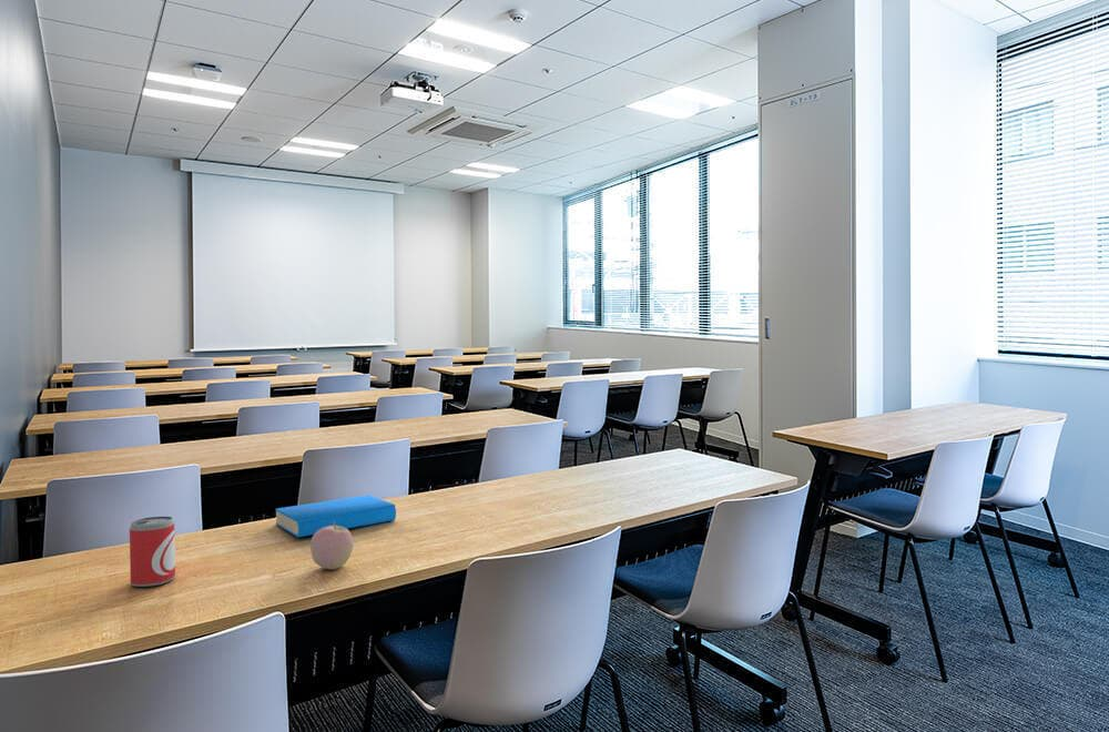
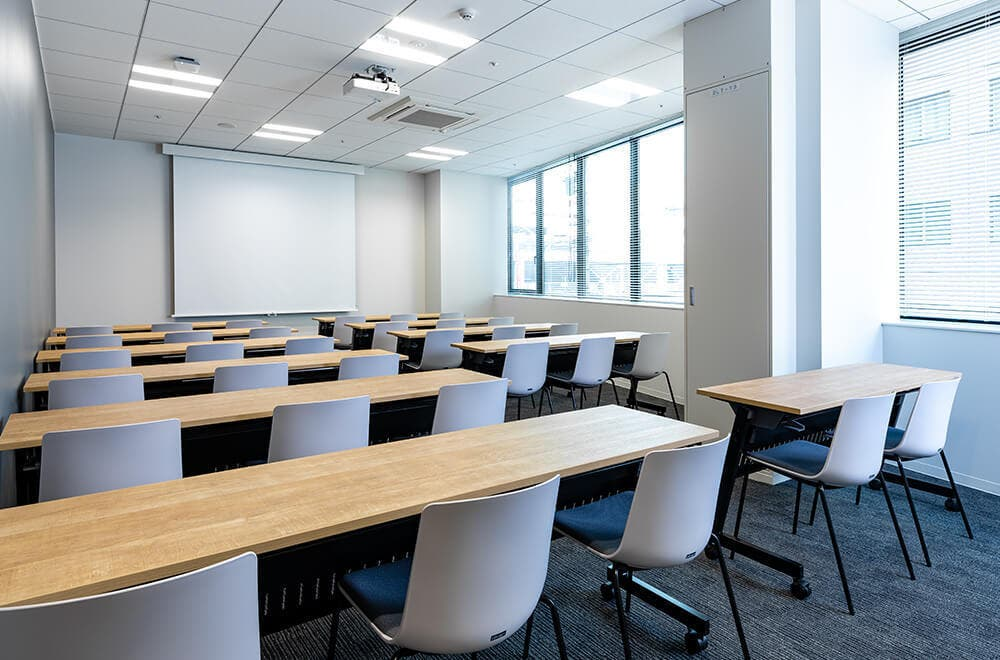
- book [275,495,397,538]
- beer can [129,516,176,588]
- apple [309,521,355,571]
